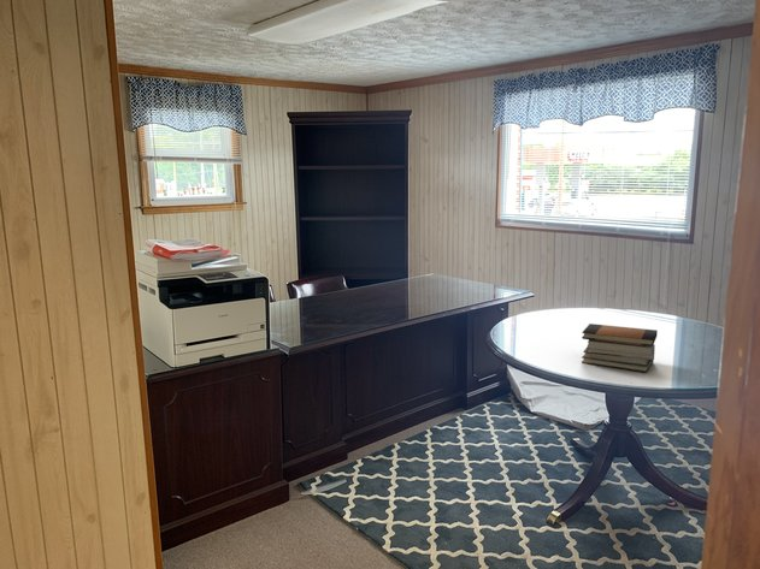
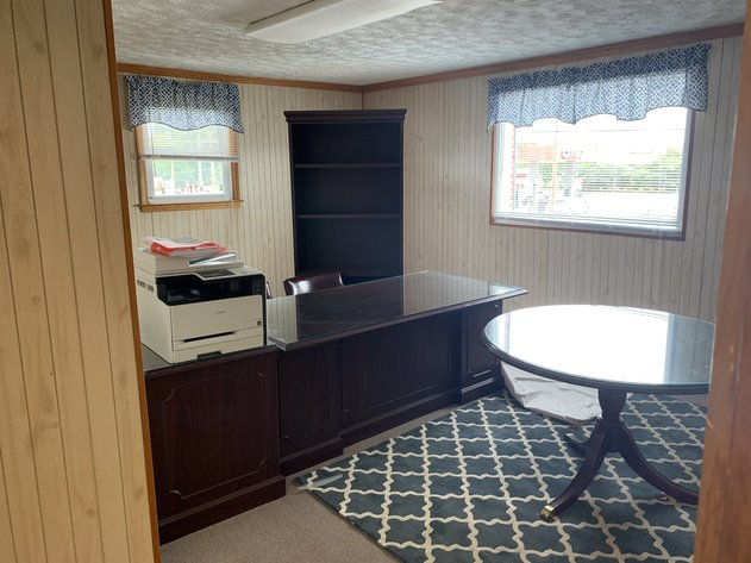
- book stack [581,322,659,373]
